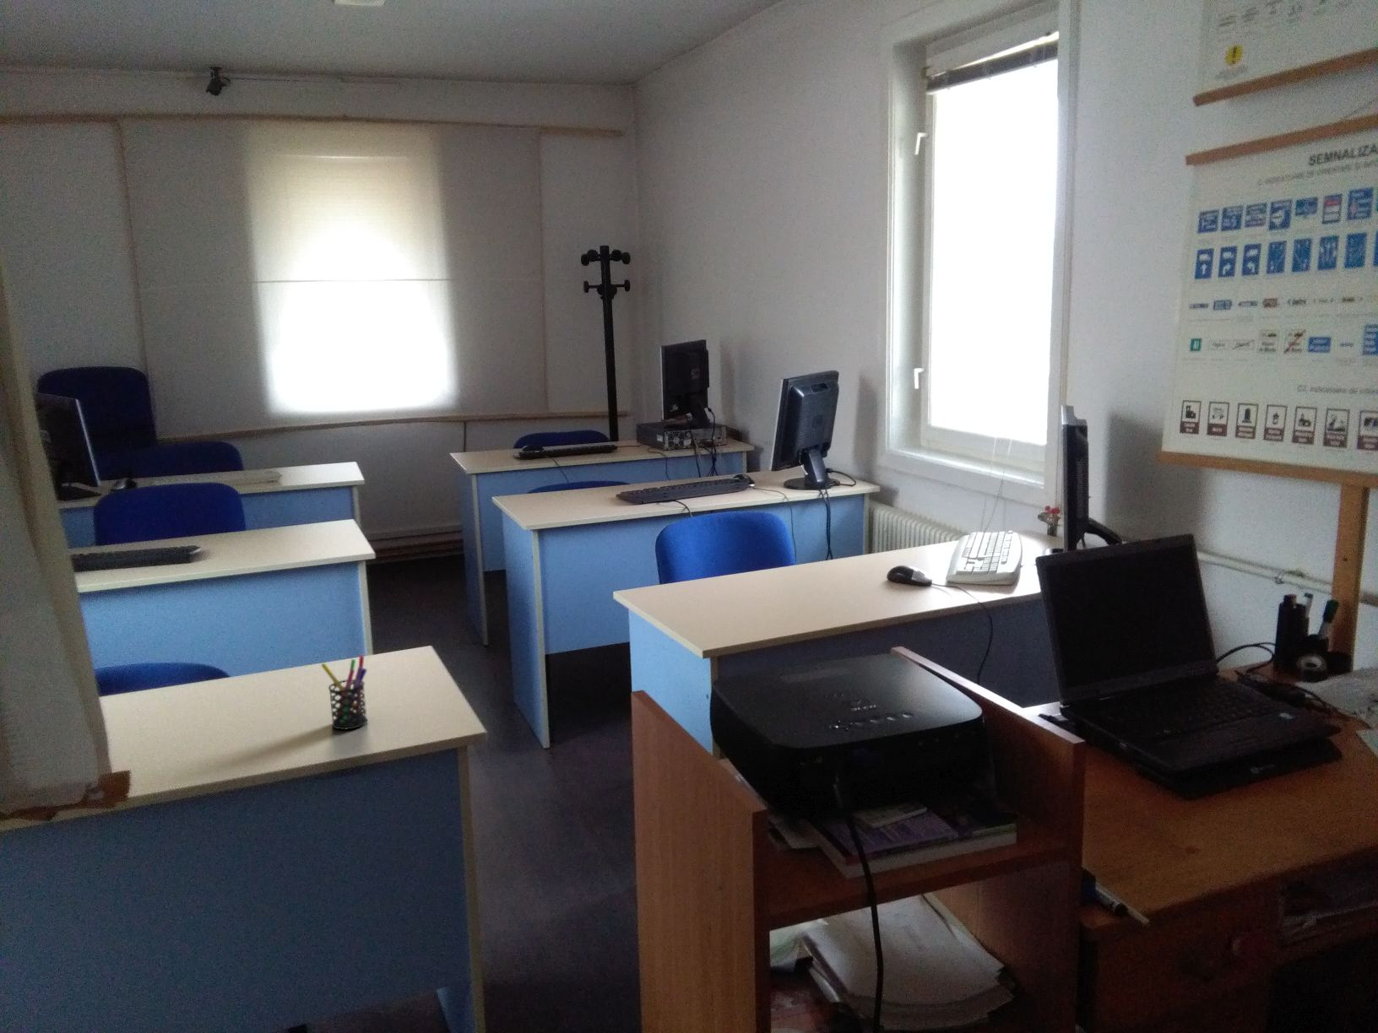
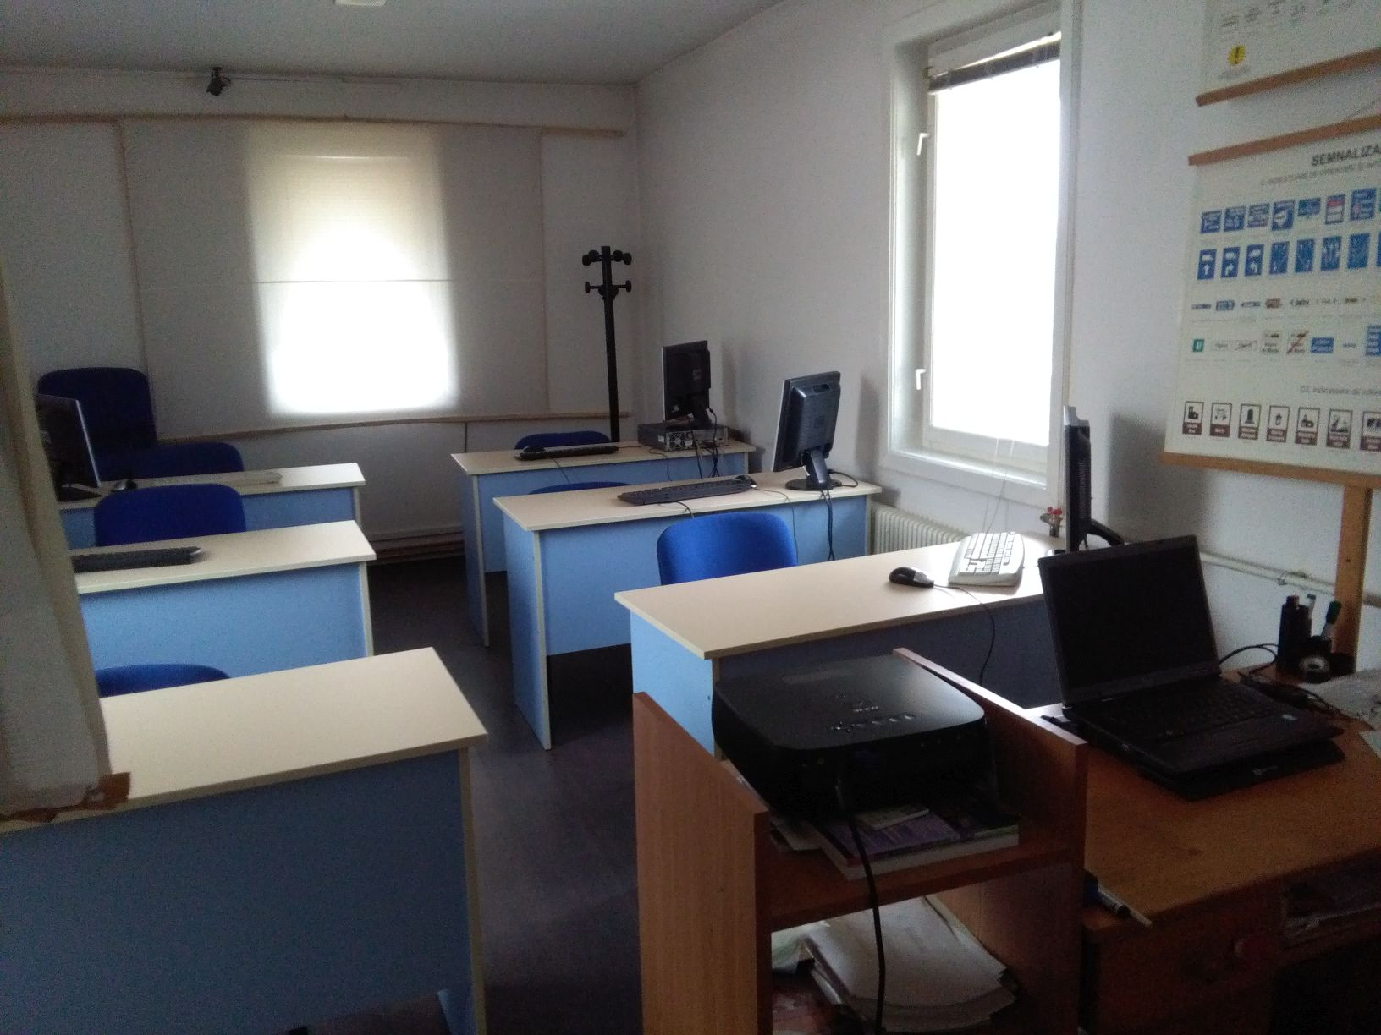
- pen holder [320,654,368,731]
